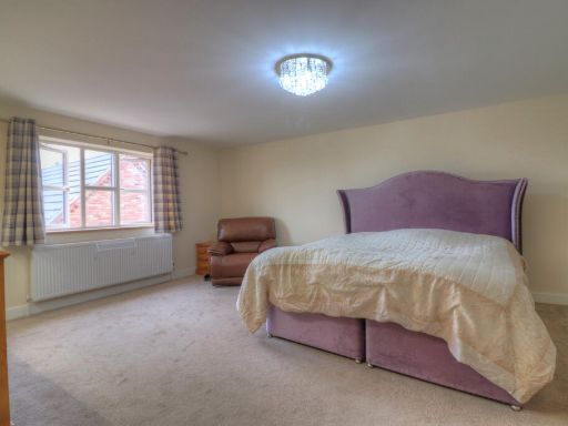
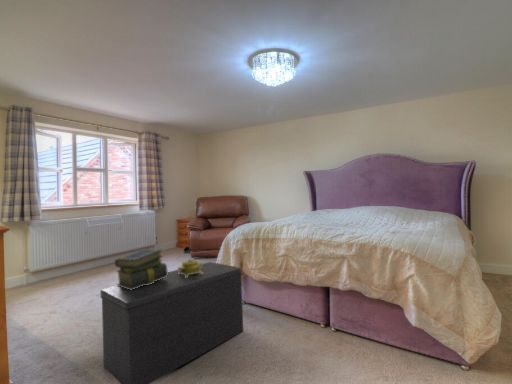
+ bench [100,261,244,384]
+ decorative box [176,257,203,278]
+ stack of books [114,248,169,290]
